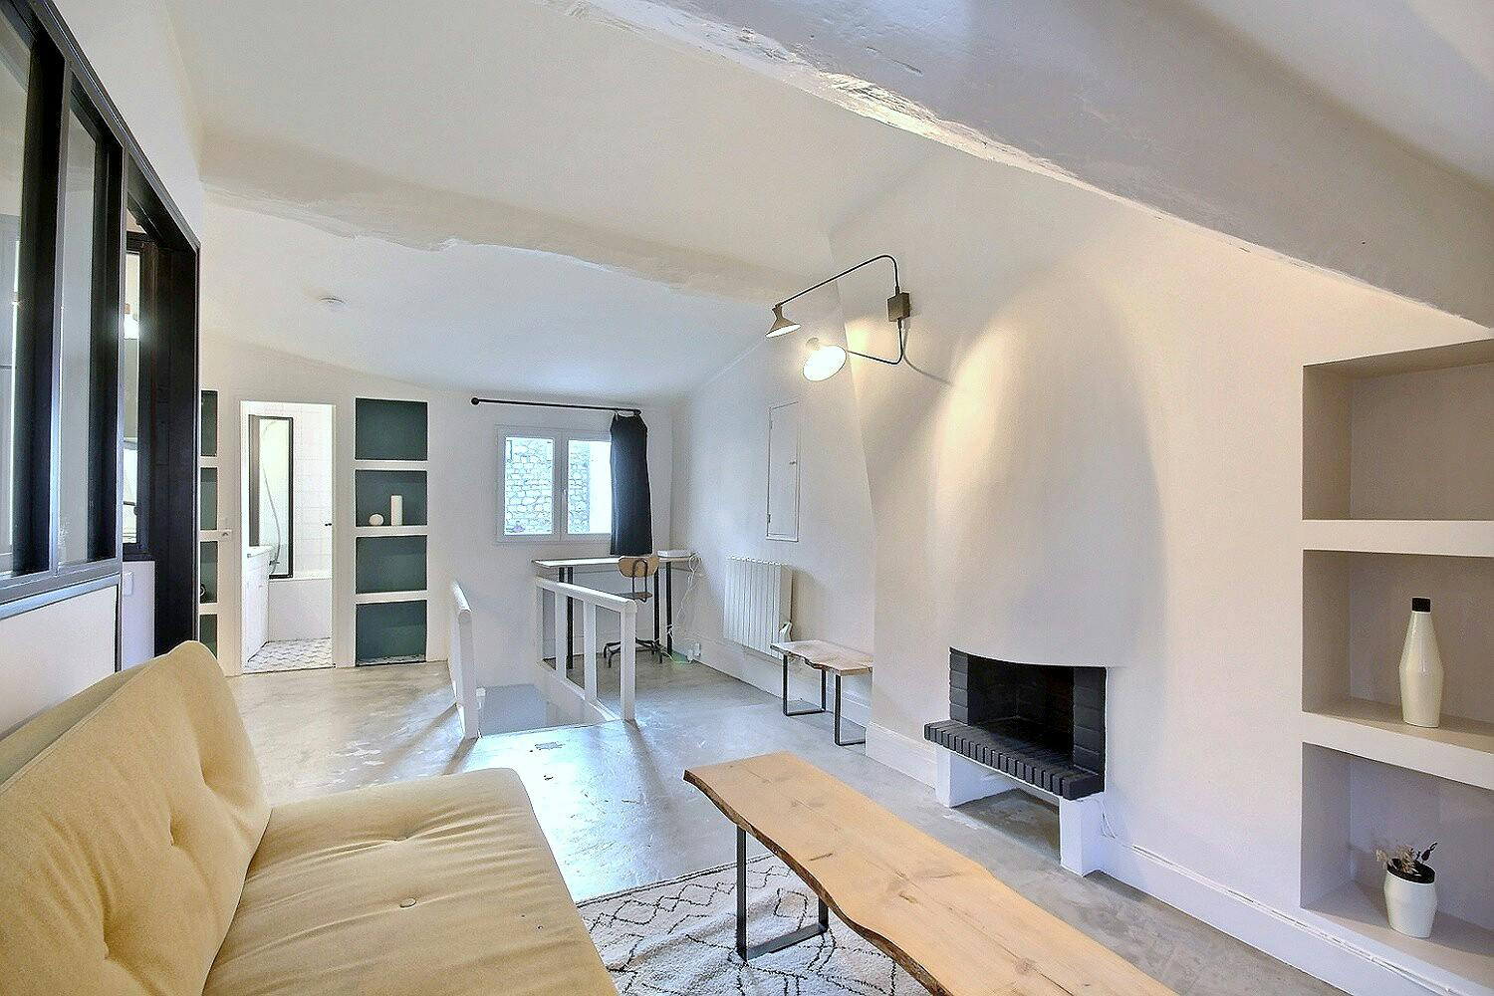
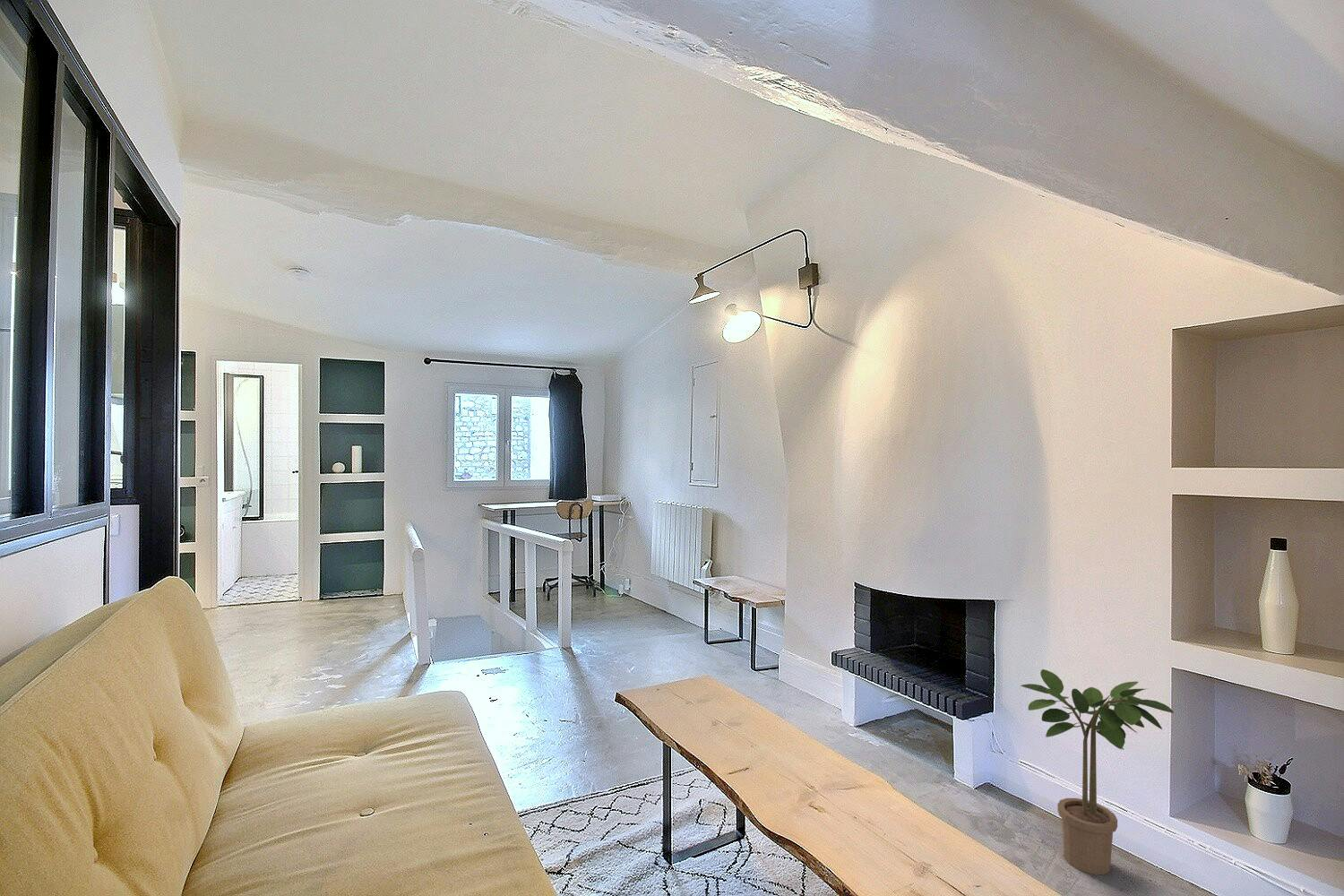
+ potted plant [1020,668,1175,875]
